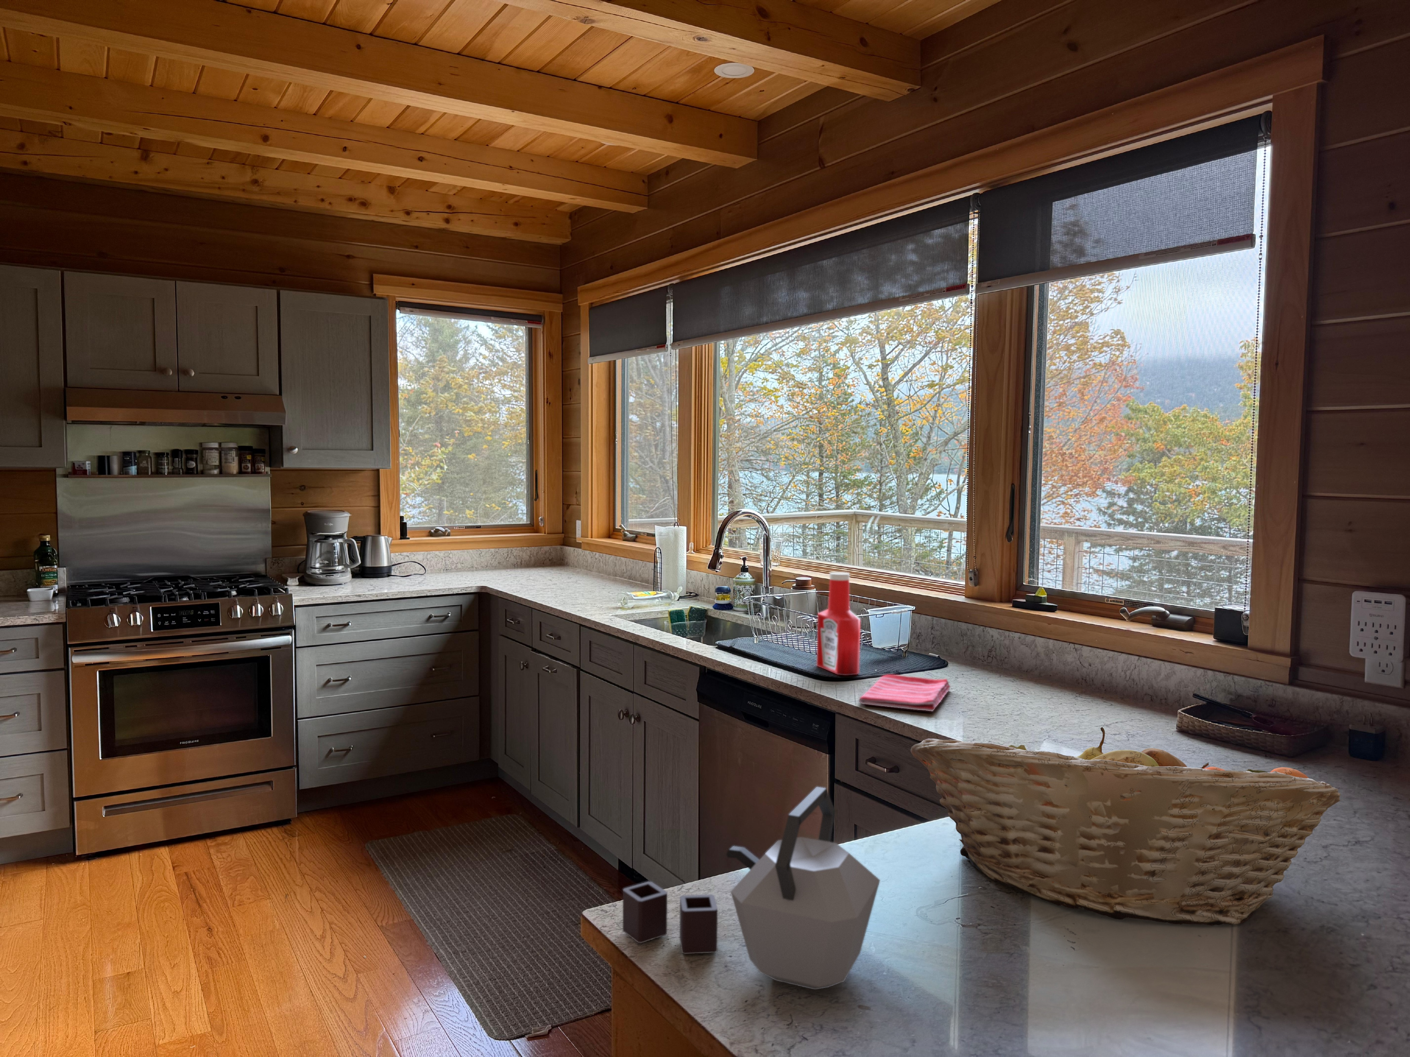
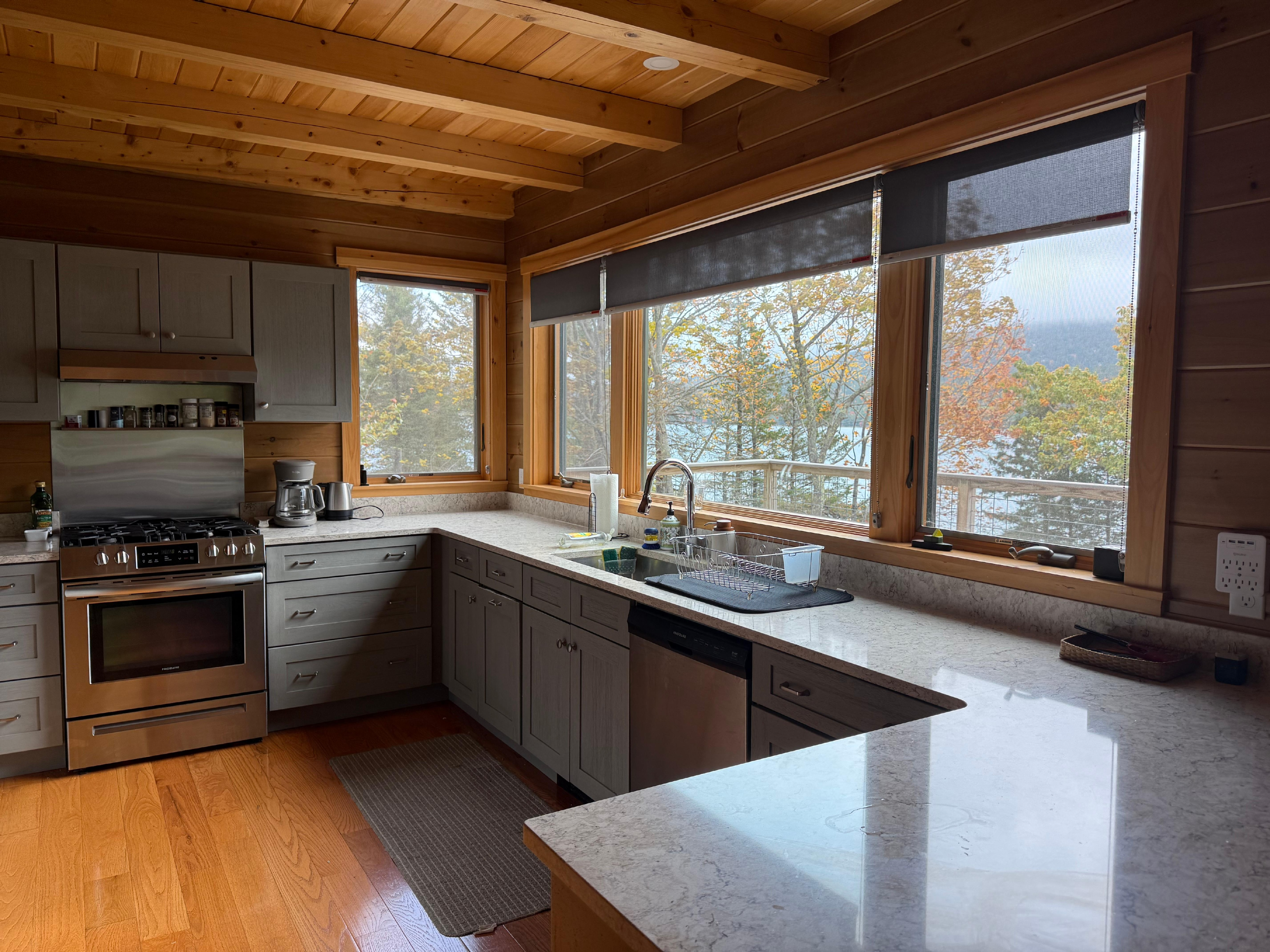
- dish towel [858,674,950,712]
- fruit basket [910,727,1341,926]
- soap bottle [816,572,860,676]
- kettle [623,786,880,990]
